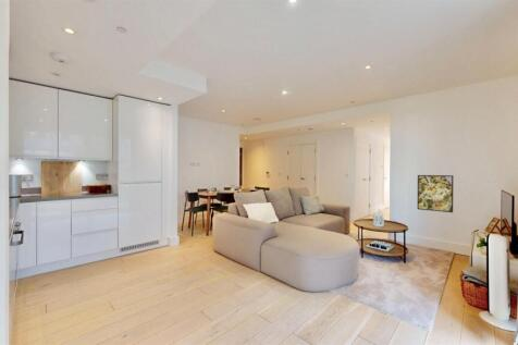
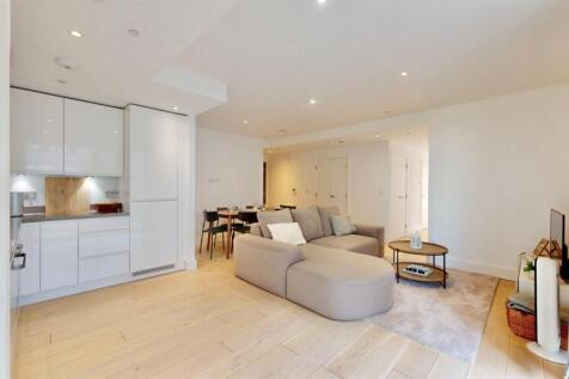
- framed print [417,174,455,213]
